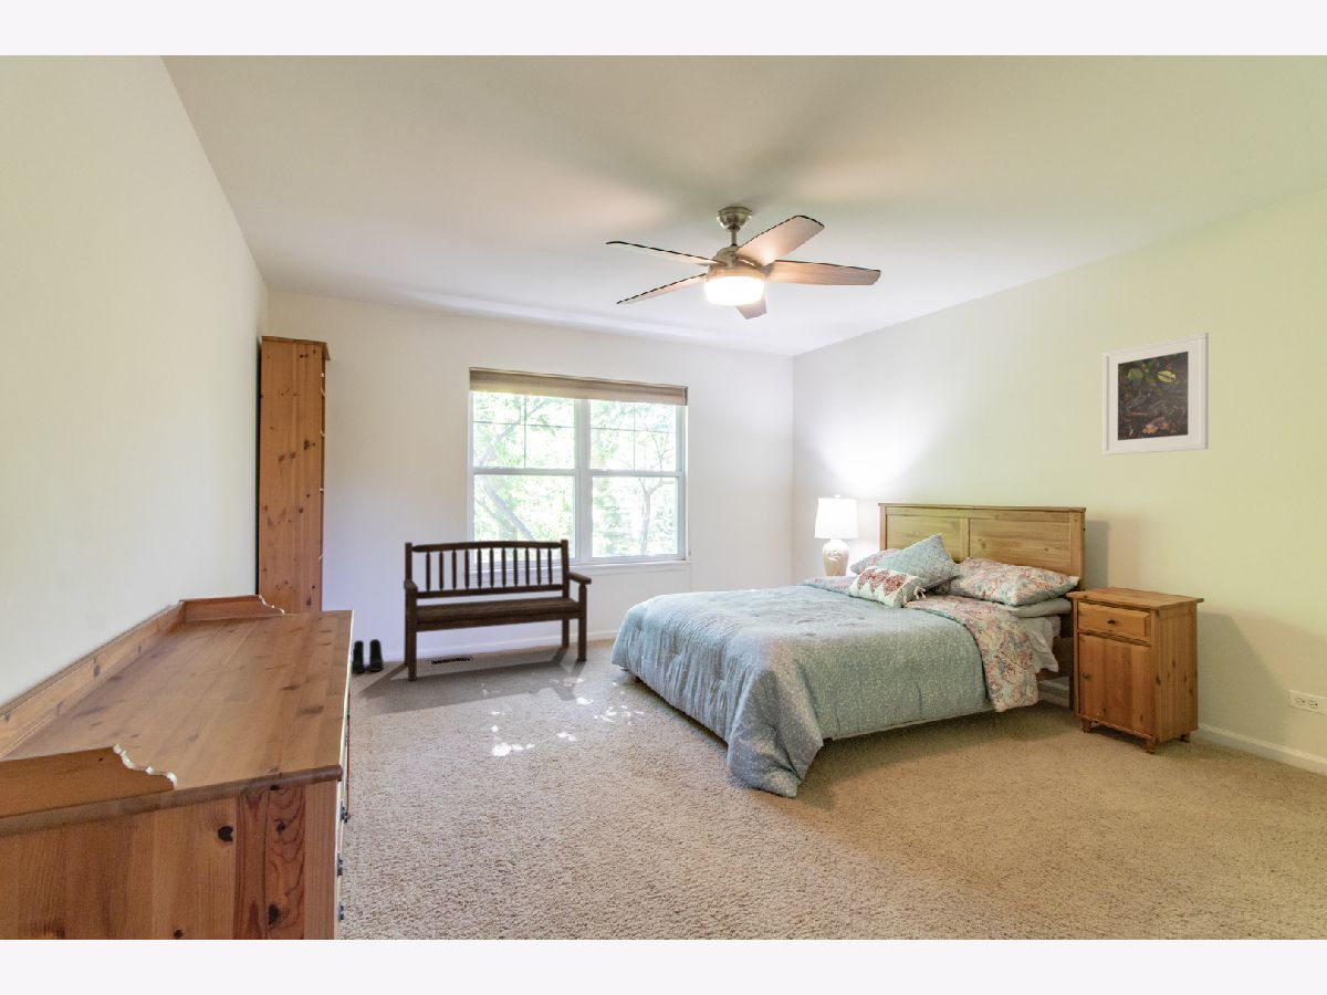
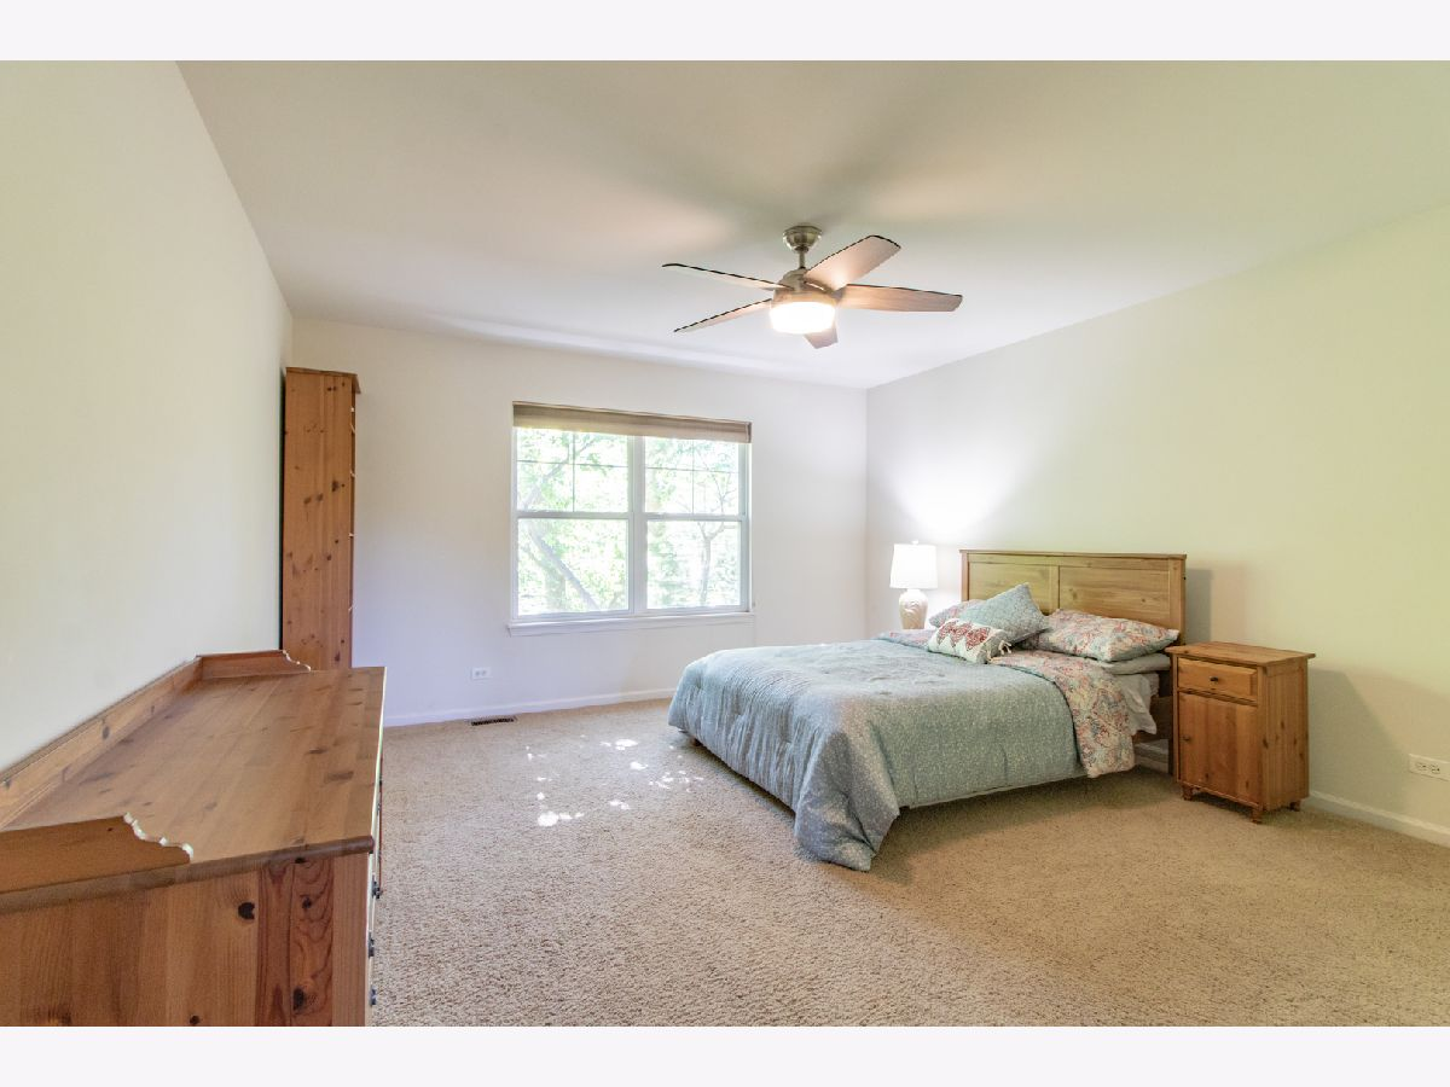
- boots [351,638,385,674]
- bench [403,537,593,681]
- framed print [1101,332,1210,457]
